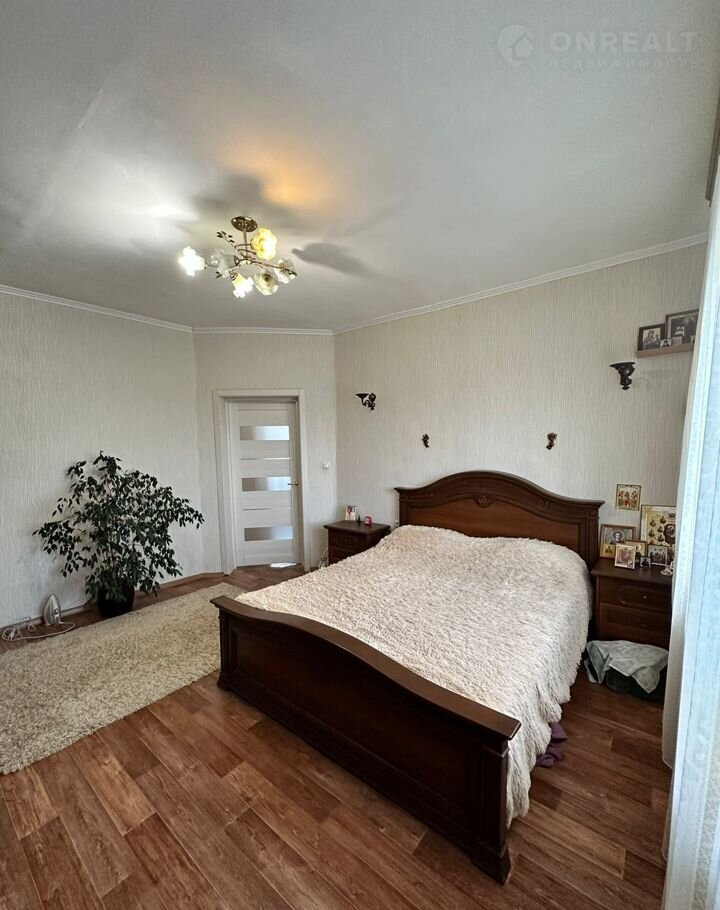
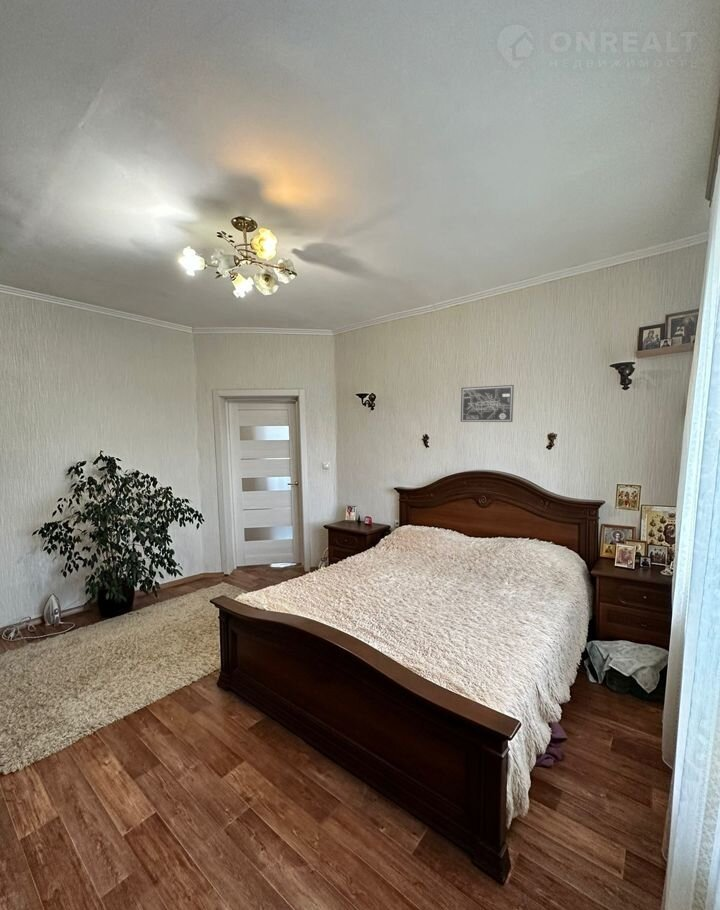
+ wall art [460,384,515,423]
